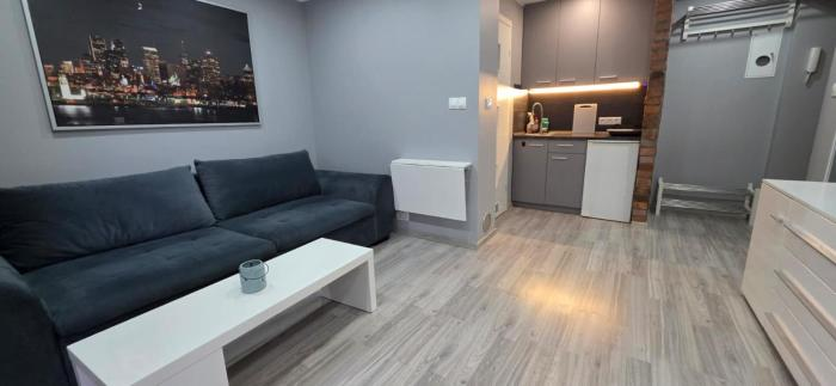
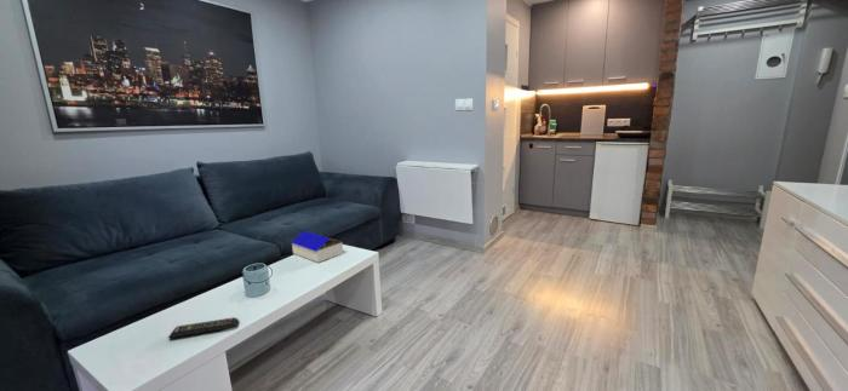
+ architectural model [290,230,344,264]
+ remote control [167,316,240,339]
